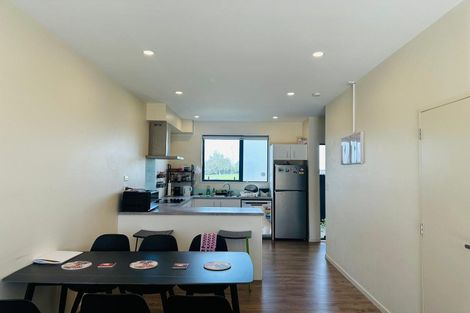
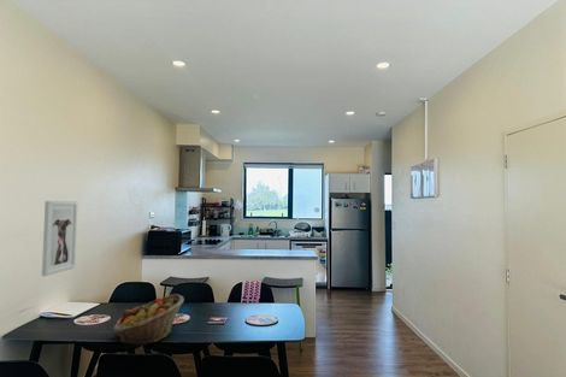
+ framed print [41,200,78,277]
+ fruit basket [112,293,185,347]
